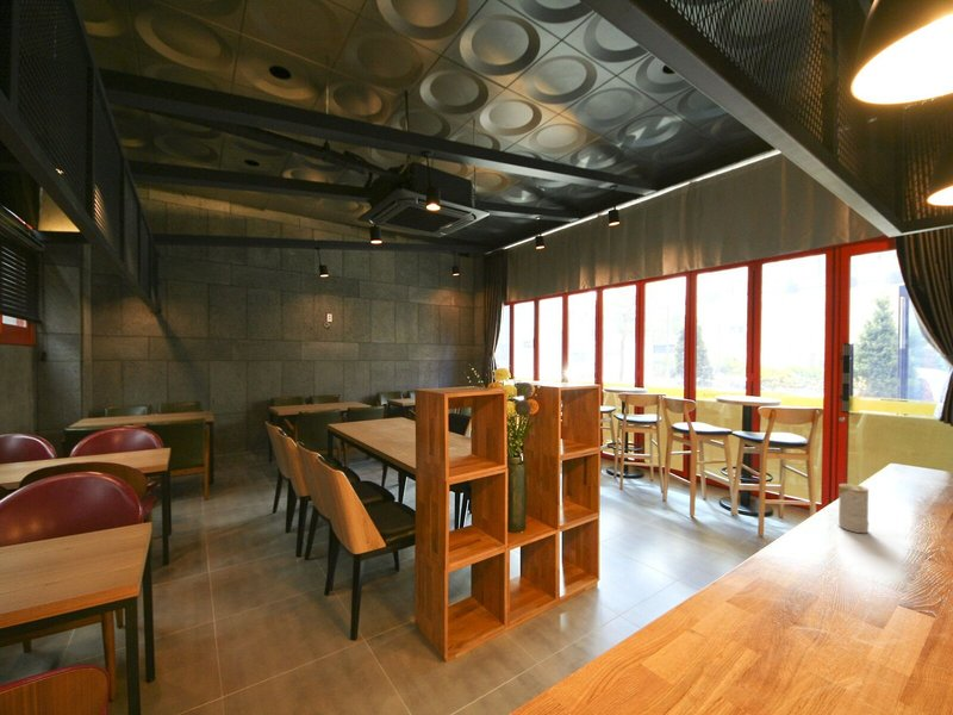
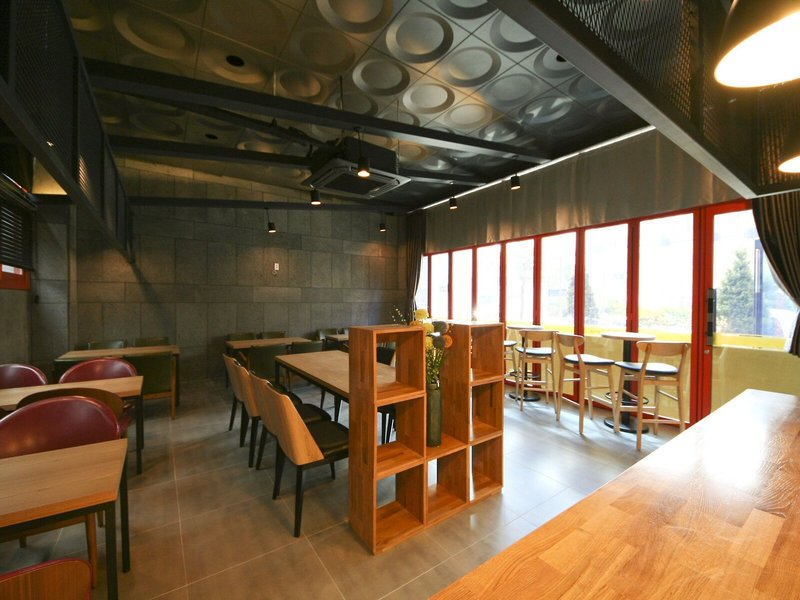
- candle [837,483,870,534]
